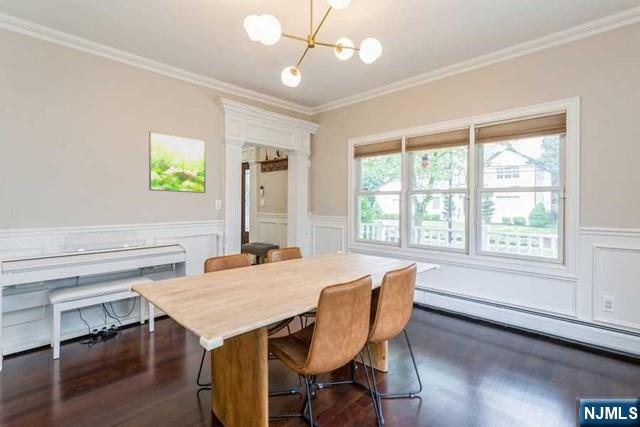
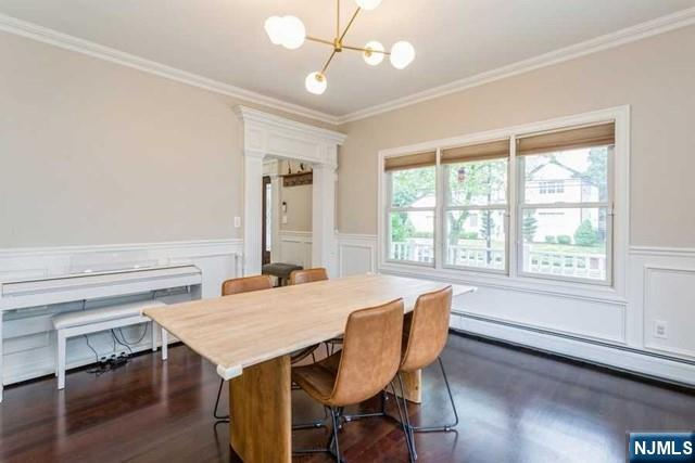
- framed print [148,130,207,194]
